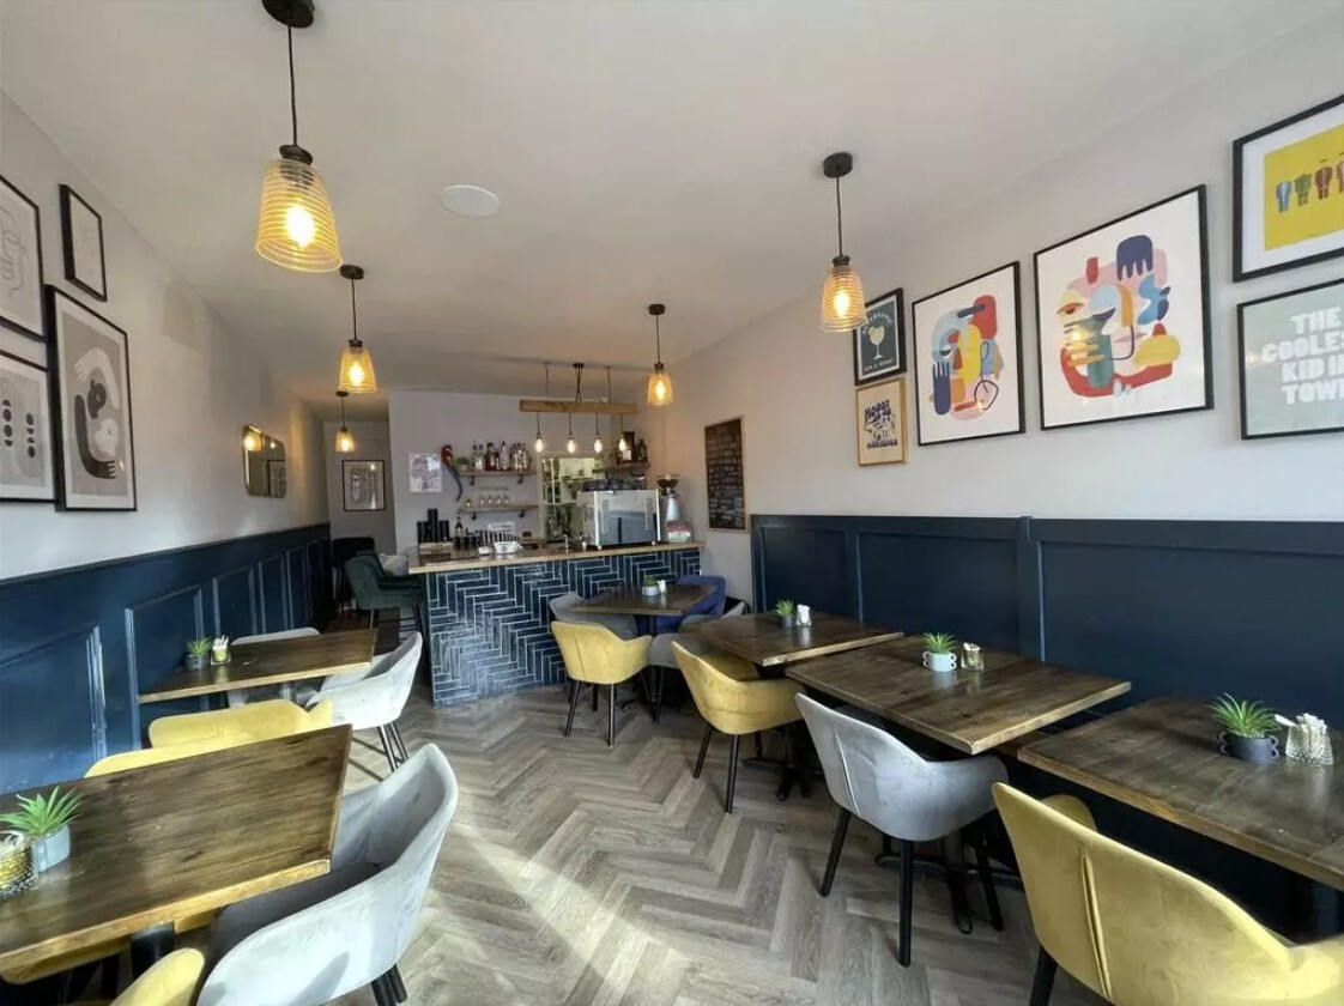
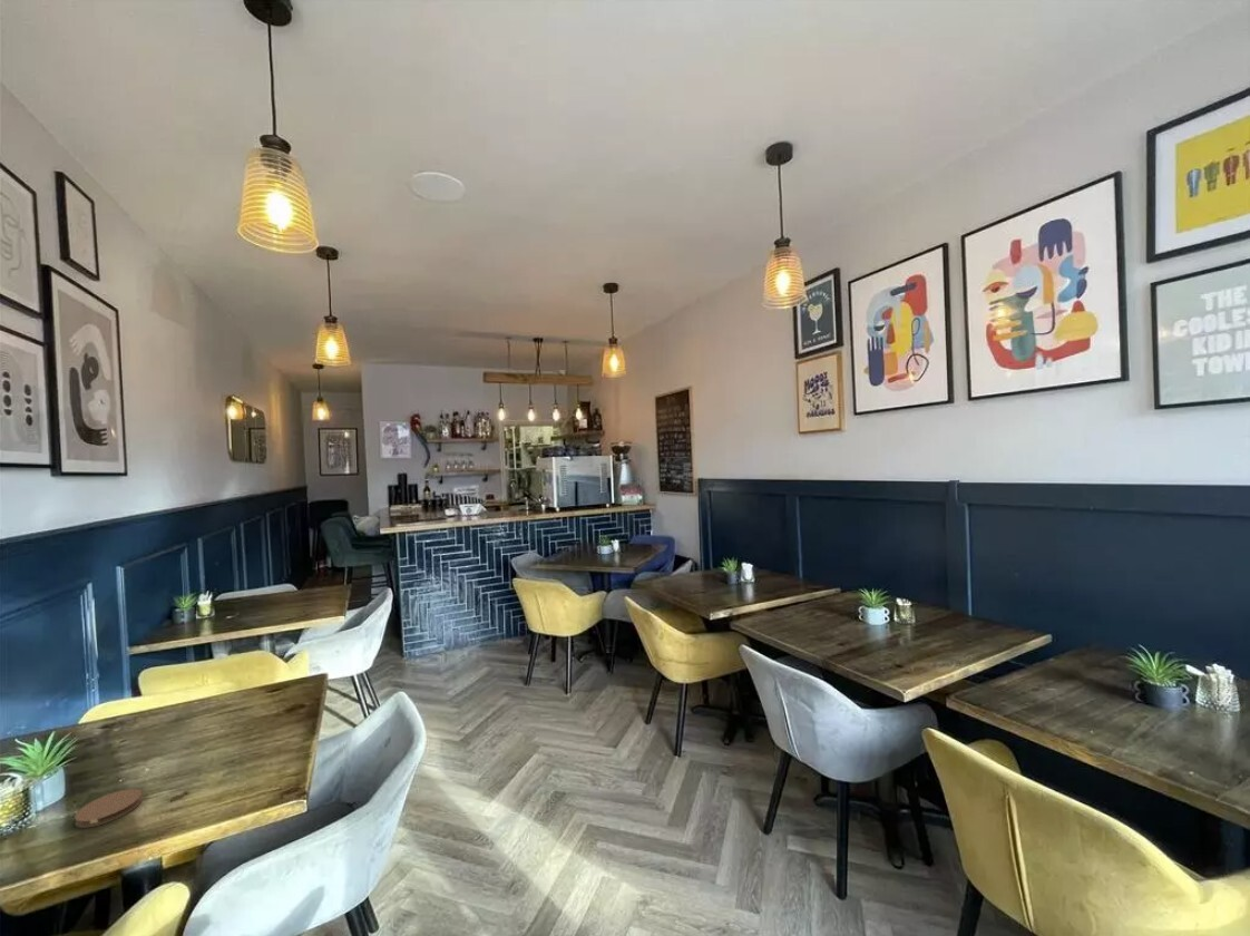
+ coaster [74,788,143,829]
